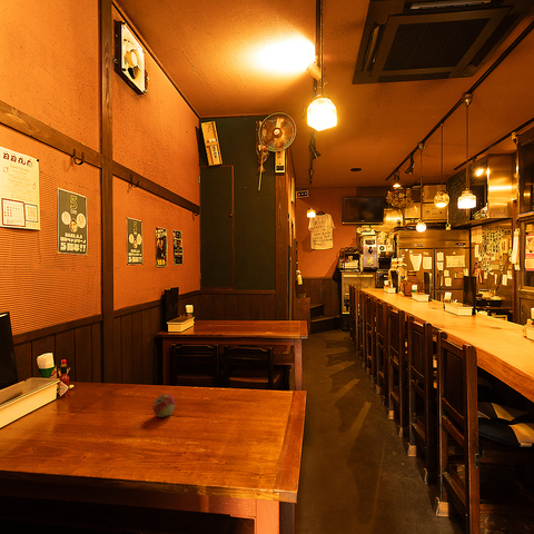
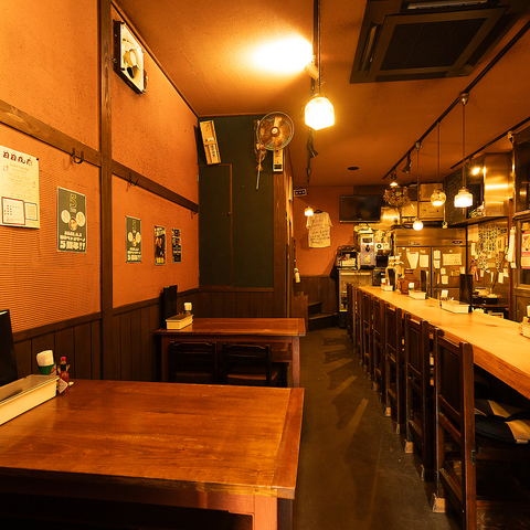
- fruit [151,393,176,418]
